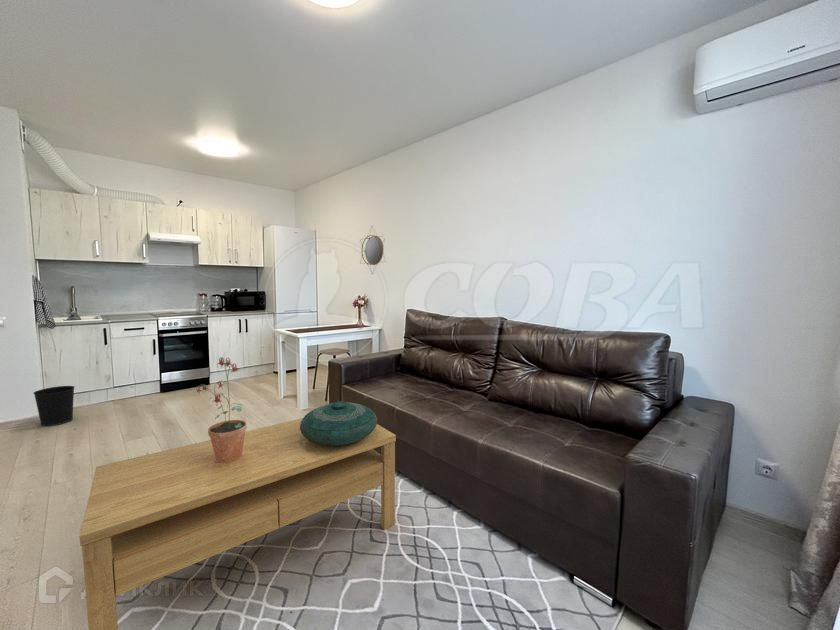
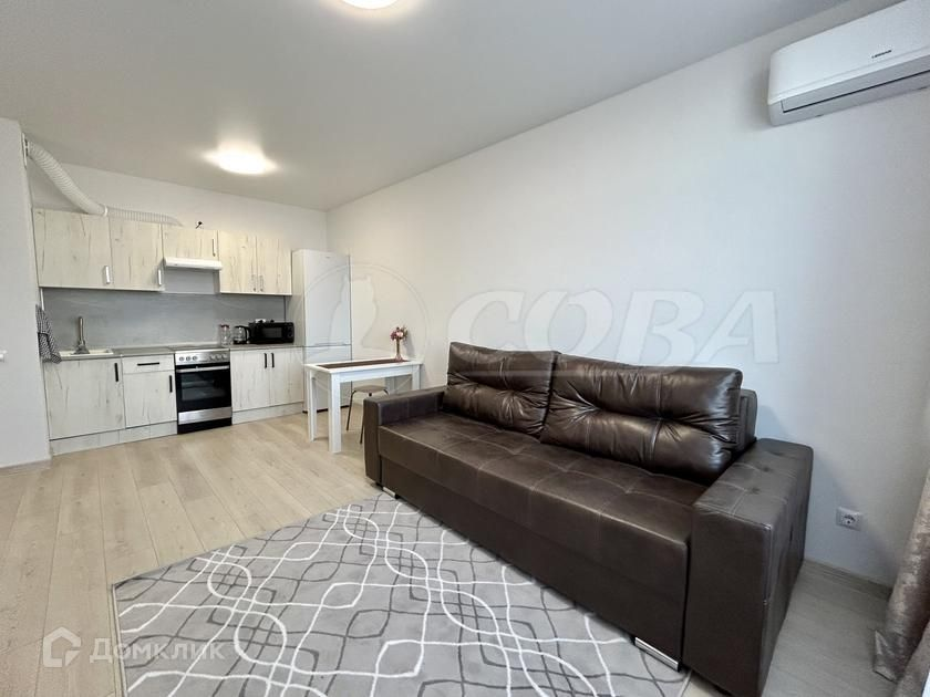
- coffee table [79,417,397,630]
- home mirror [359,225,387,276]
- potted plant [194,356,248,463]
- wastebasket [32,385,76,427]
- decorative bowl [300,400,378,447]
